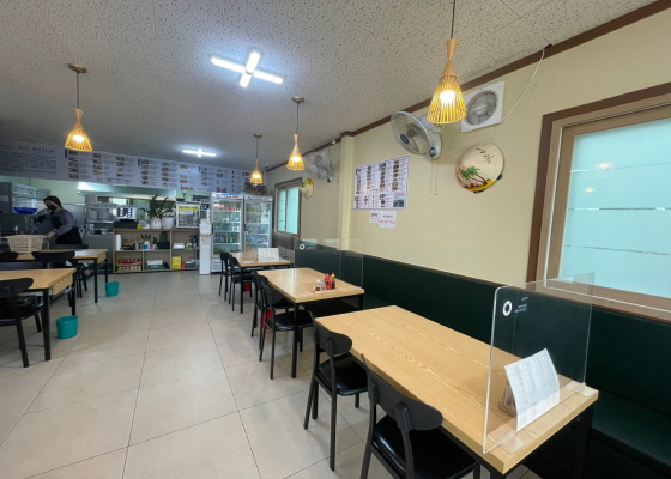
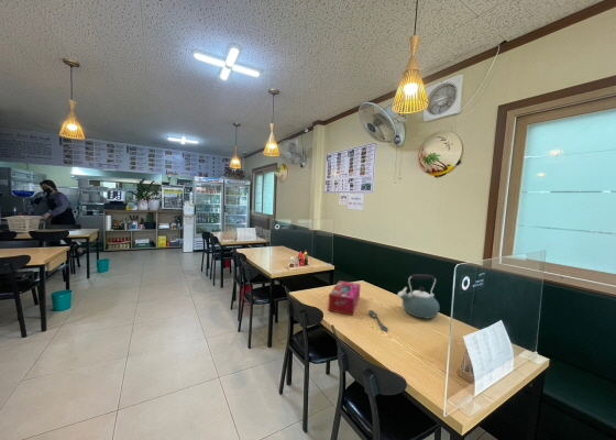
+ kettle [397,273,440,320]
+ tissue box [327,279,362,317]
+ spoon [367,309,388,333]
